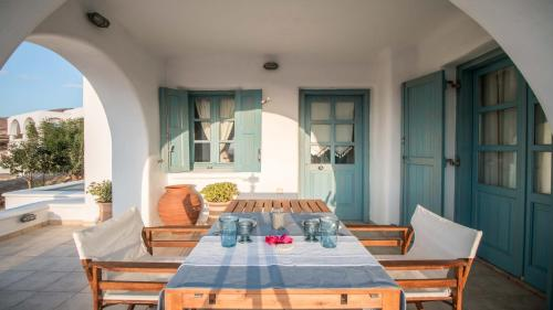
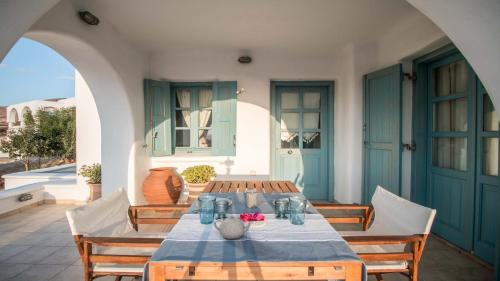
+ teapot [213,214,255,240]
